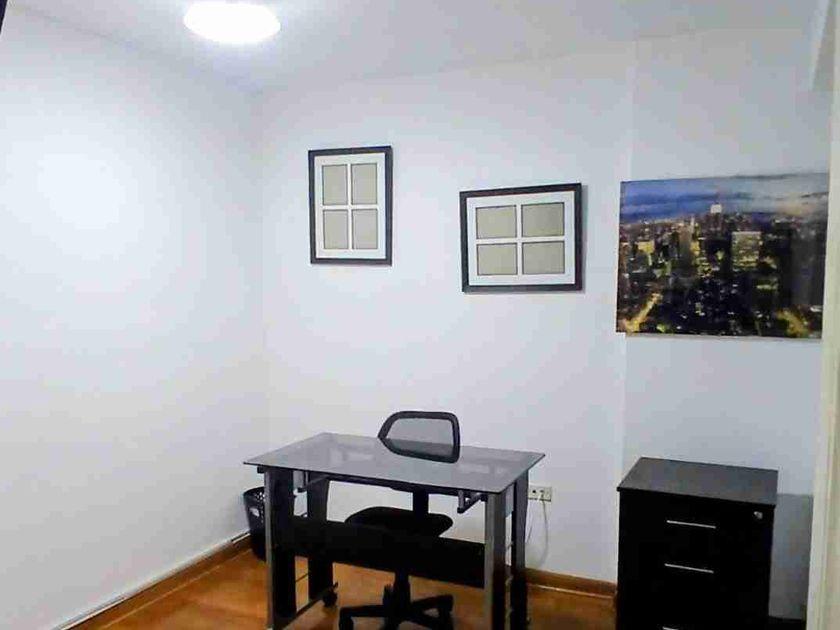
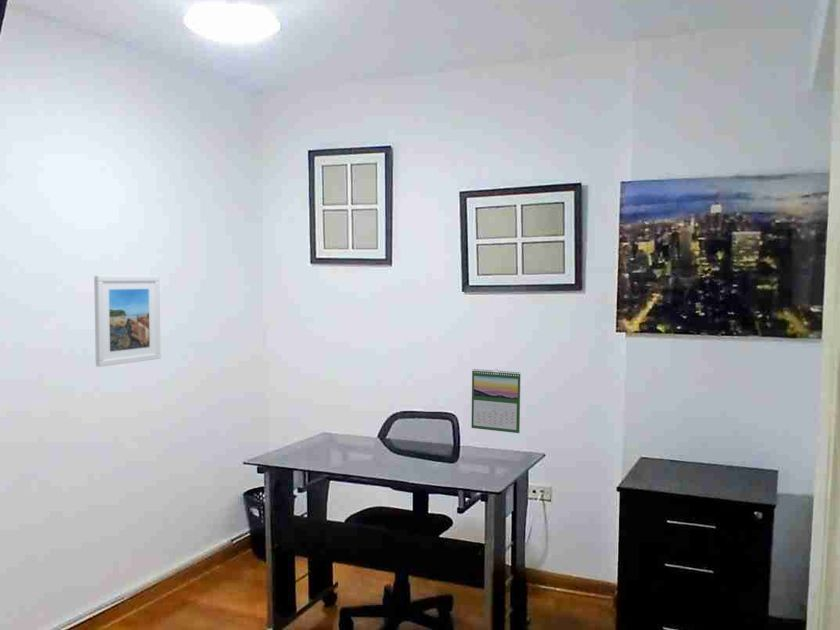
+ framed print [93,275,161,368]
+ calendar [470,368,522,434]
